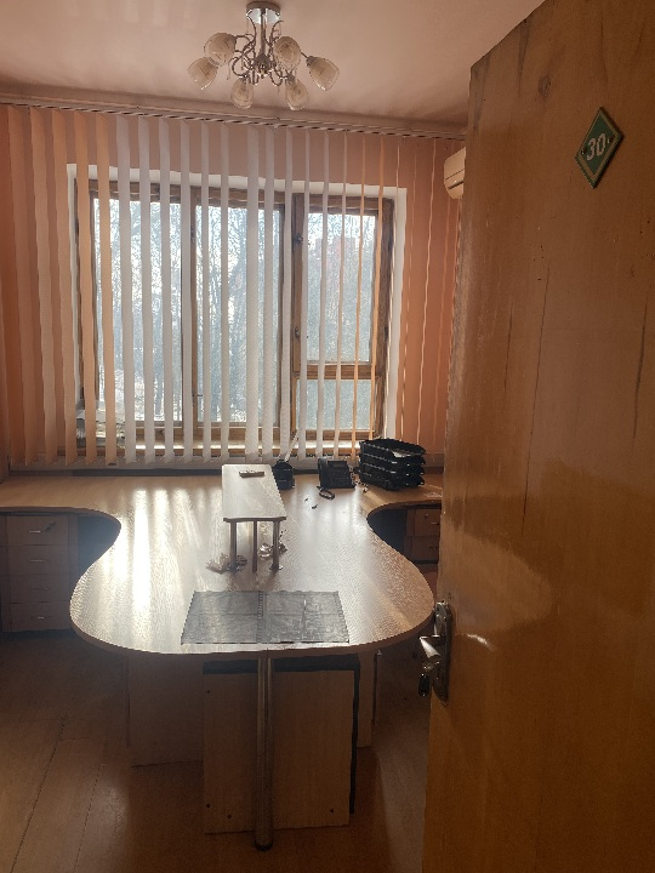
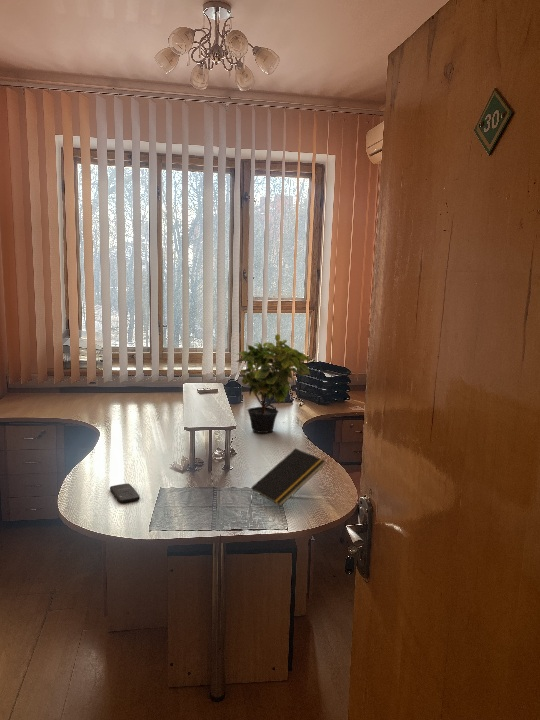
+ potted plant [235,333,311,434]
+ smartphone [109,483,141,504]
+ notepad [250,447,327,507]
